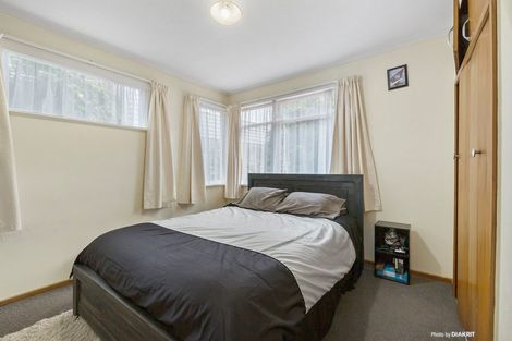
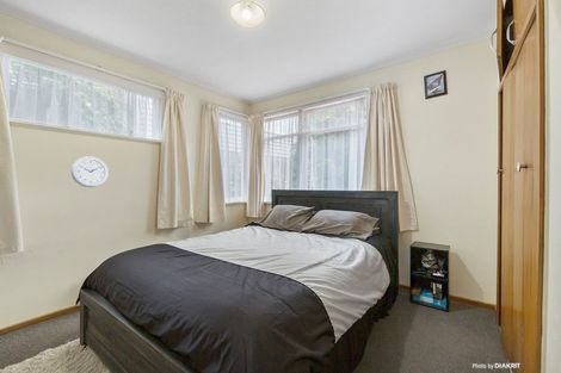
+ wall clock [70,155,110,188]
